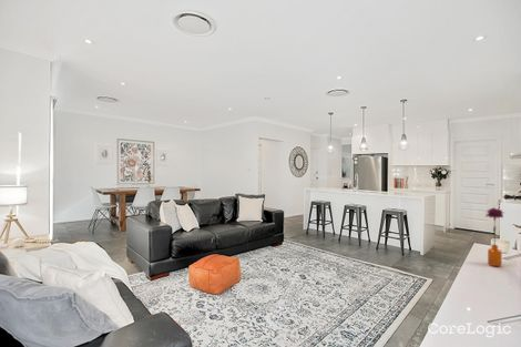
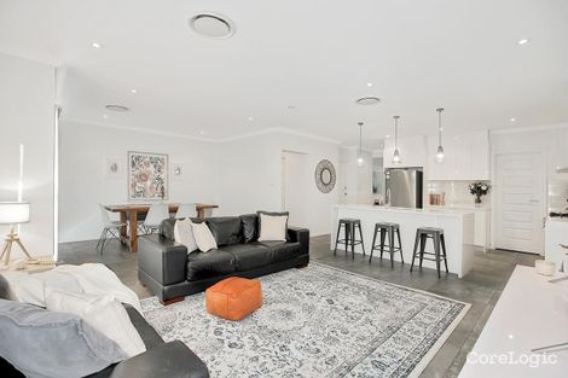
- flower [484,207,505,267]
